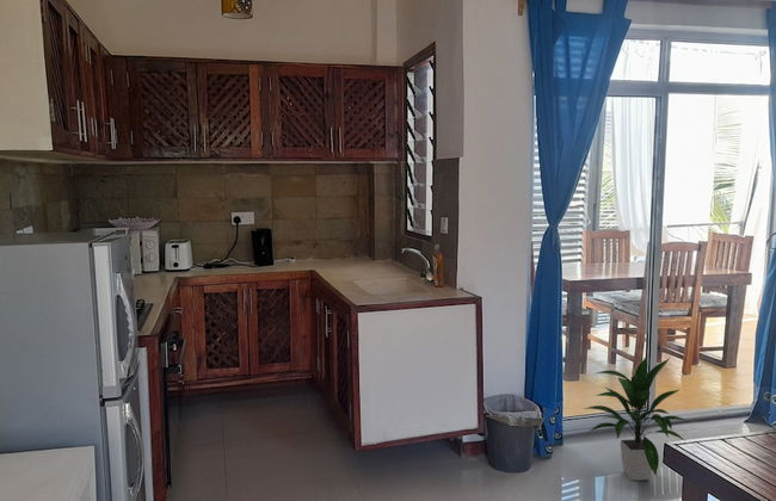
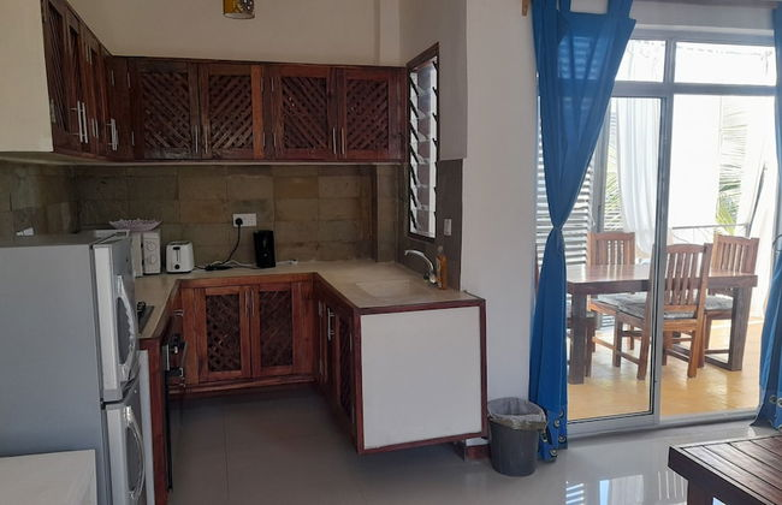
- indoor plant [581,355,685,482]
